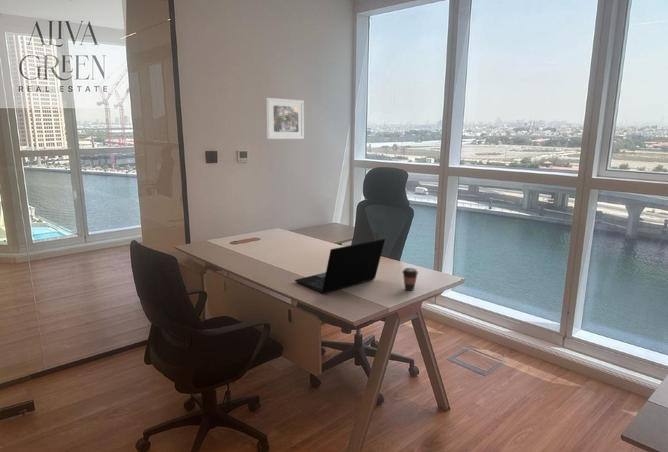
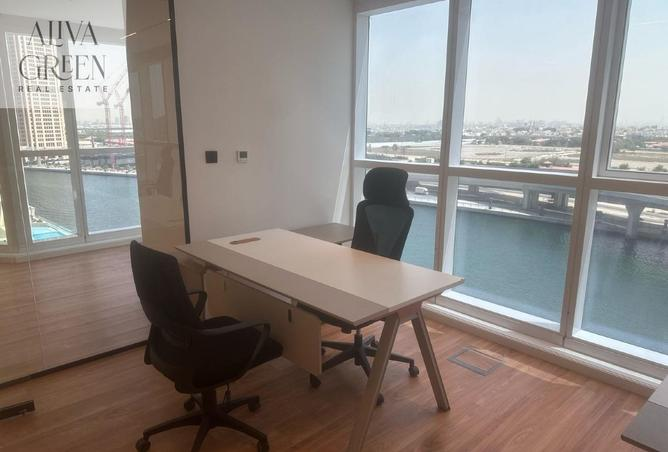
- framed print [265,97,305,140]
- laptop [294,238,386,294]
- coffee cup [401,267,419,291]
